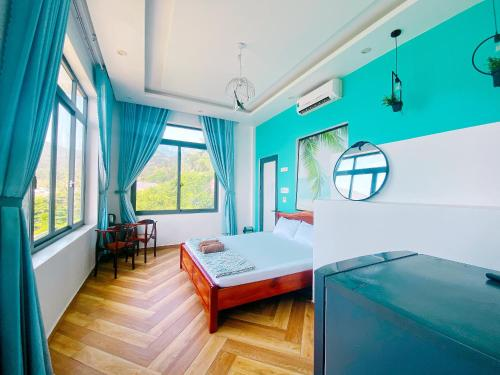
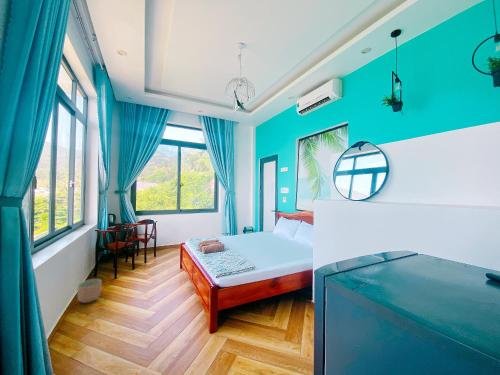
+ planter [76,278,102,304]
